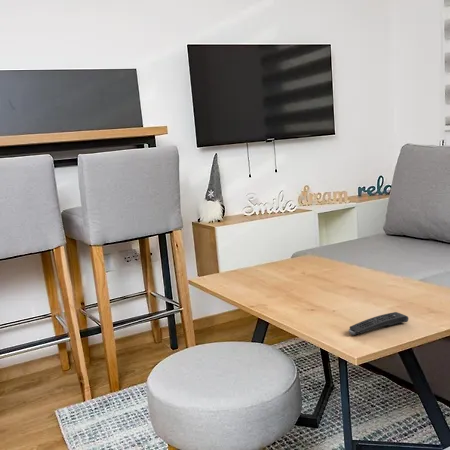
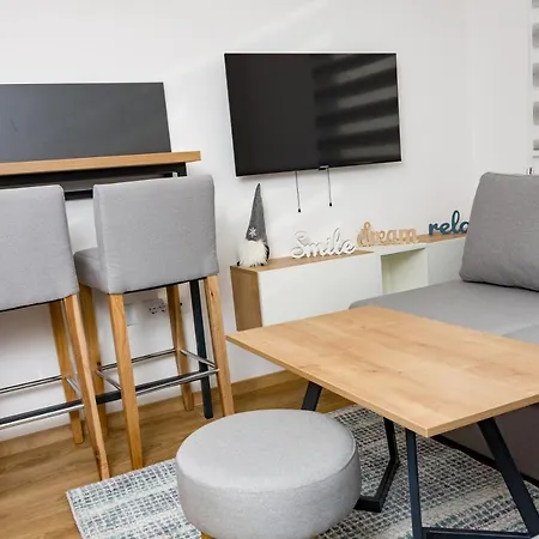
- remote control [348,311,410,336]
